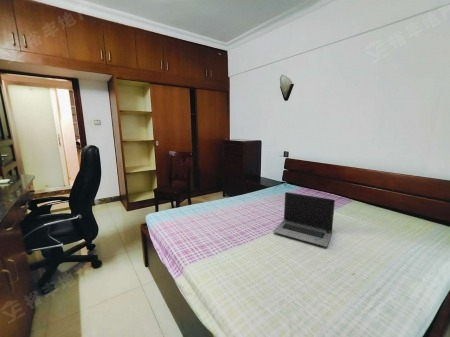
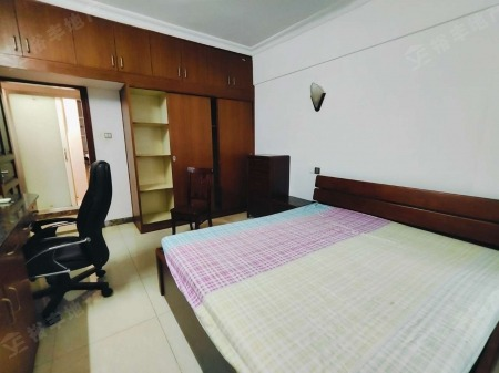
- laptop computer [272,191,336,248]
